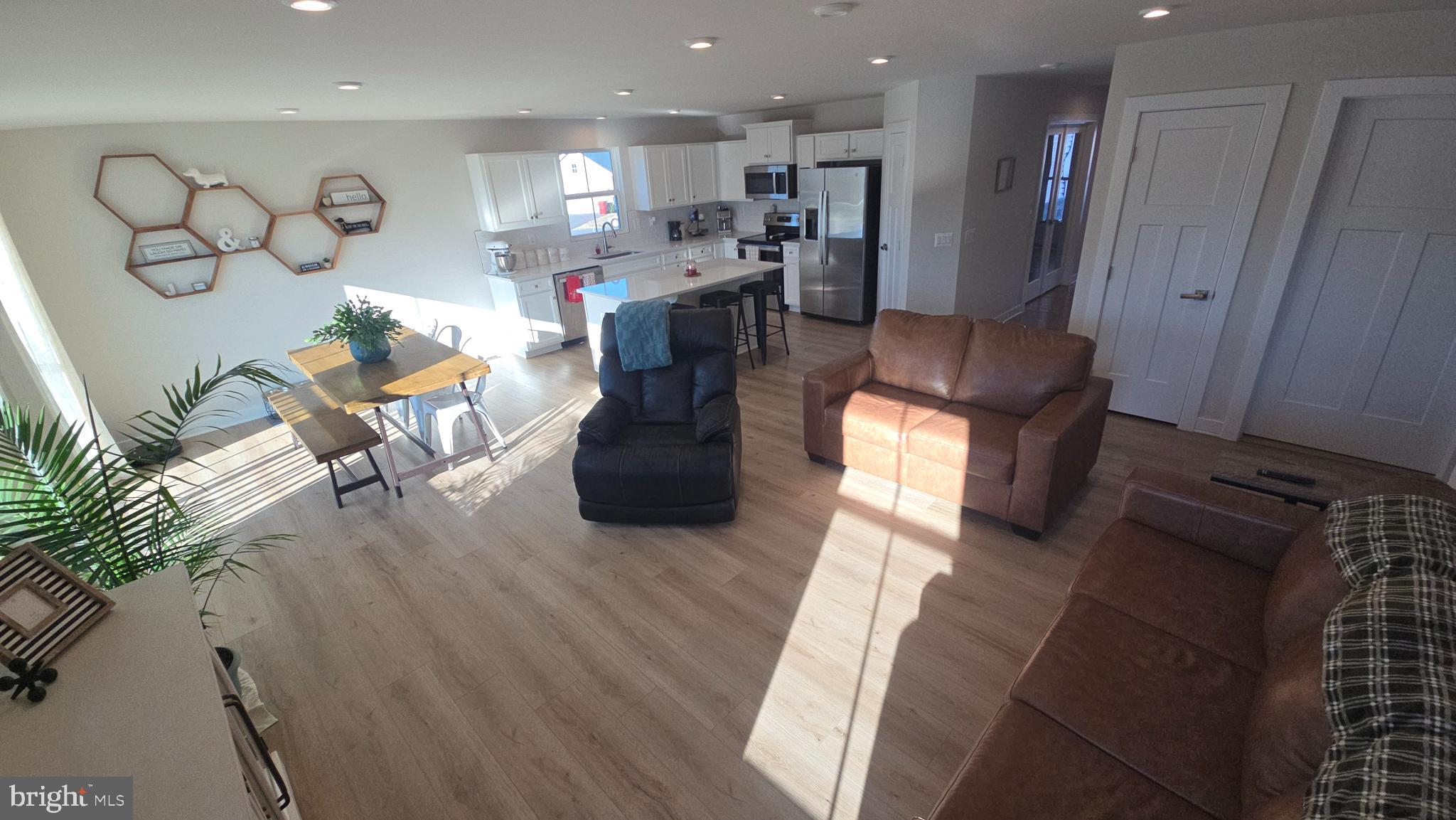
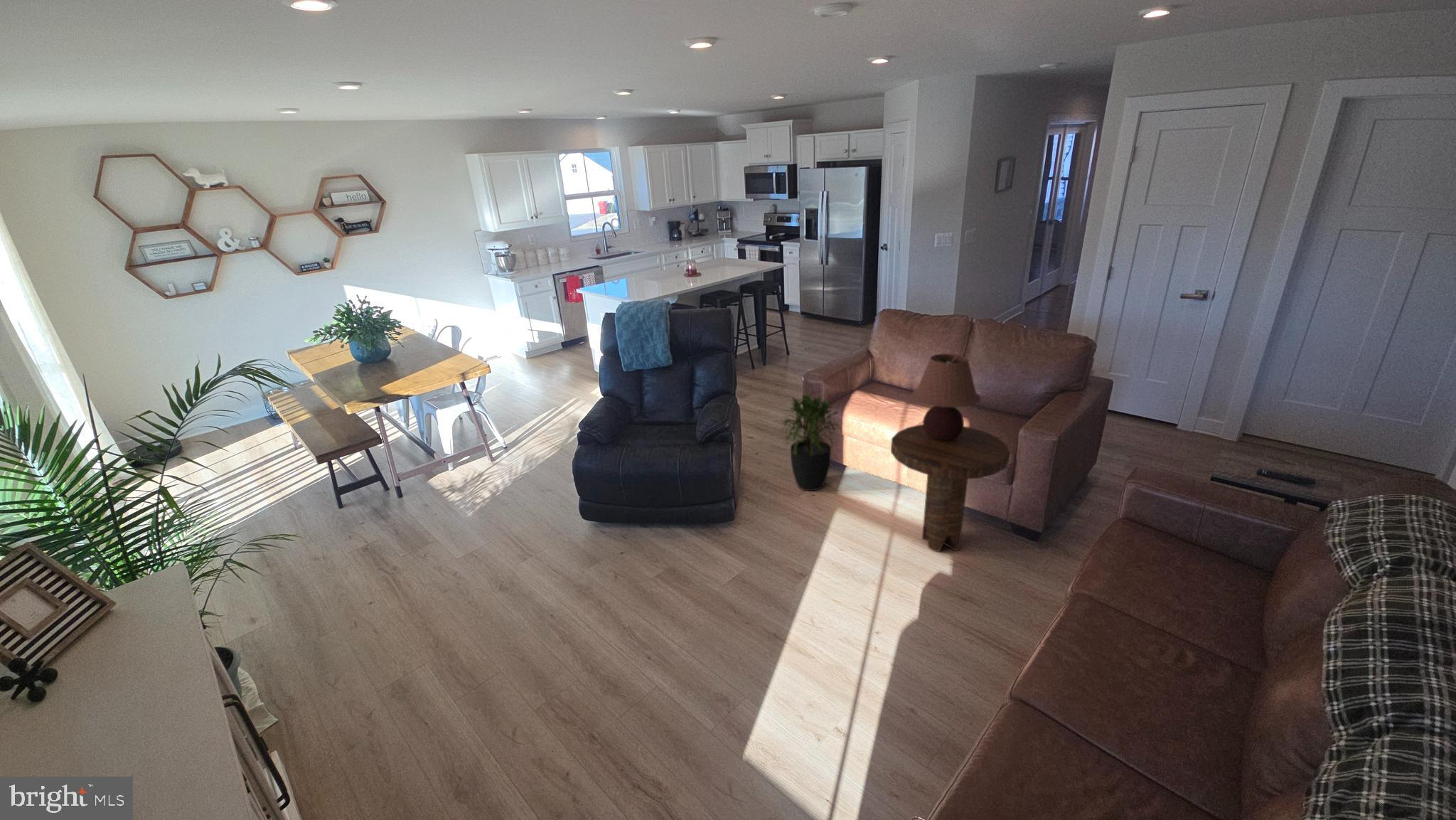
+ side table [890,424,1011,553]
+ table lamp [911,353,982,441]
+ potted plant [779,391,842,491]
